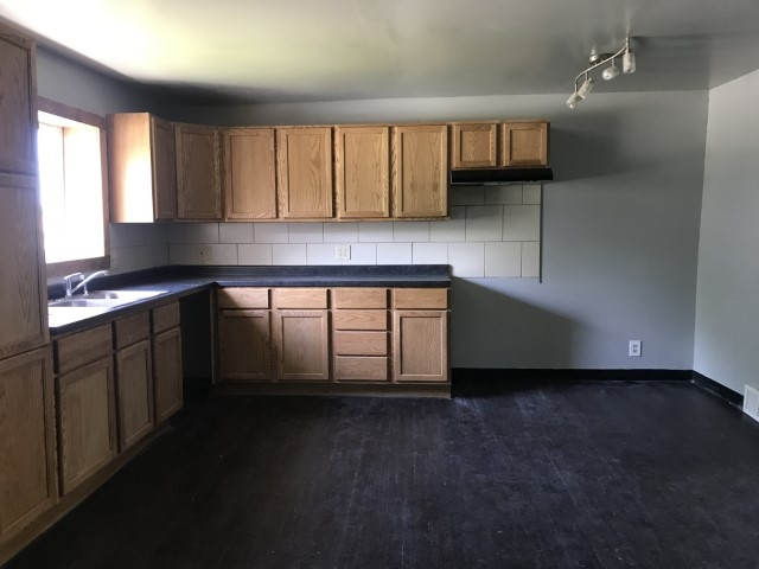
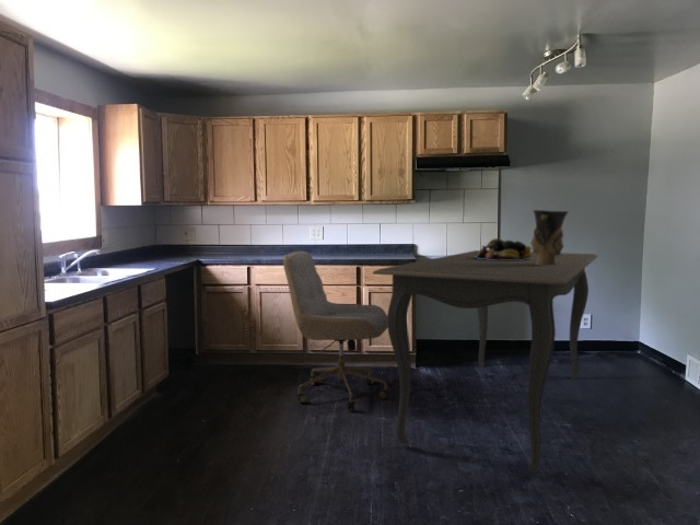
+ chair [282,250,389,411]
+ fruit bowl [475,237,533,260]
+ dining table [372,249,599,474]
+ vase [529,209,570,266]
